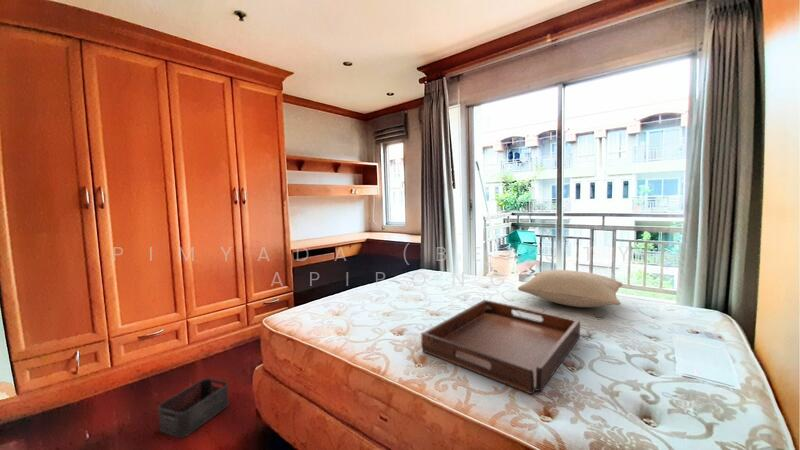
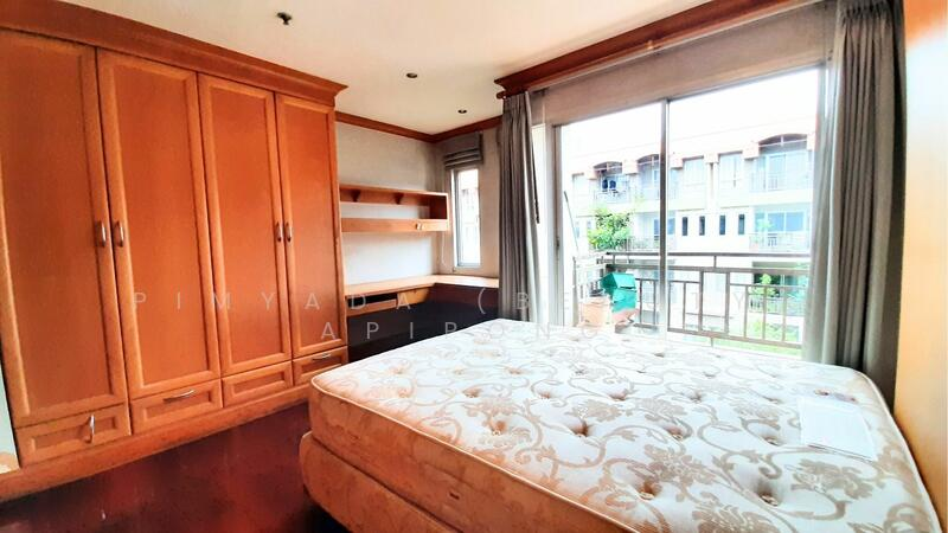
- serving tray [420,299,581,395]
- storage bin [157,377,230,439]
- pillow [517,269,624,308]
